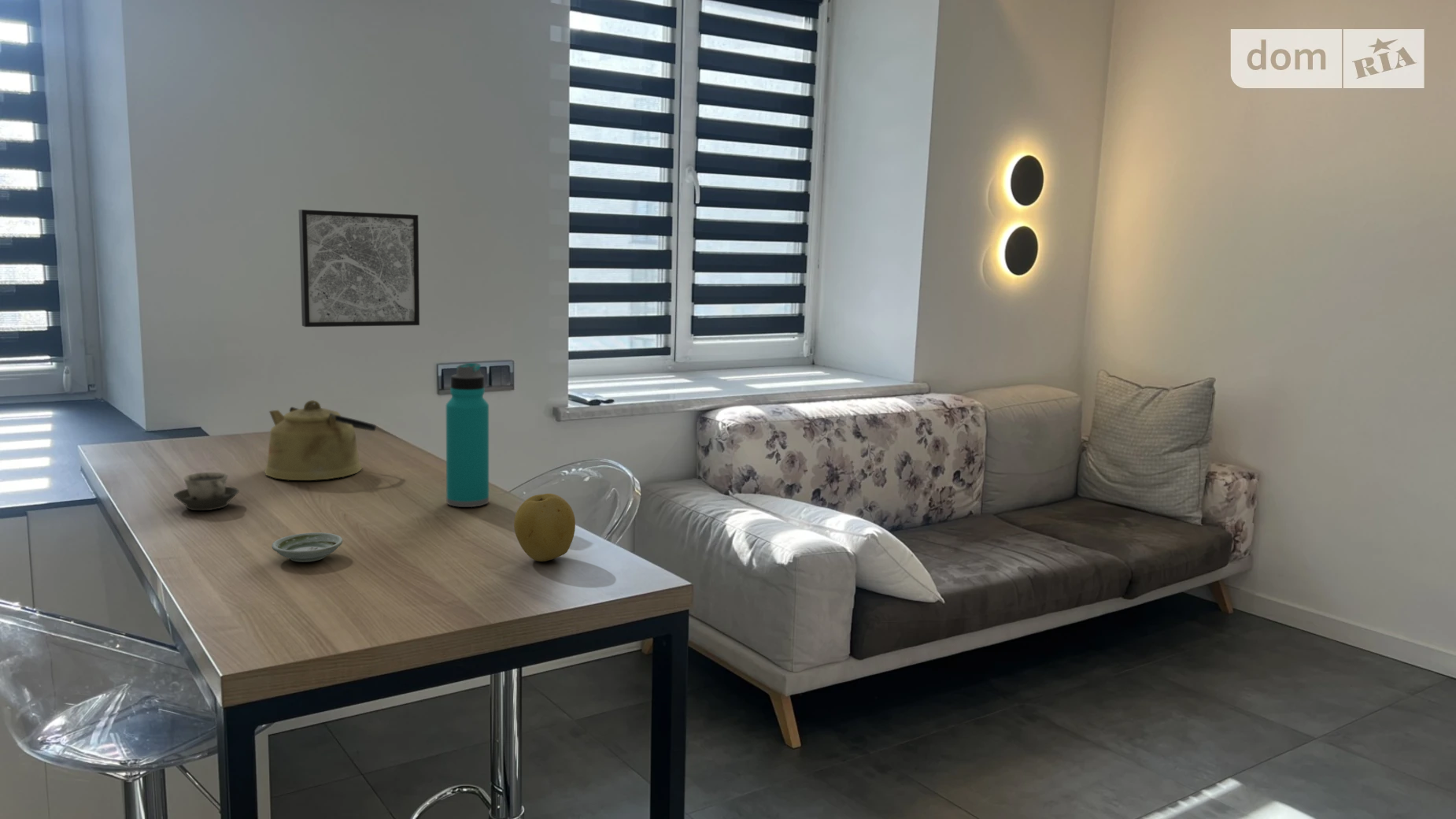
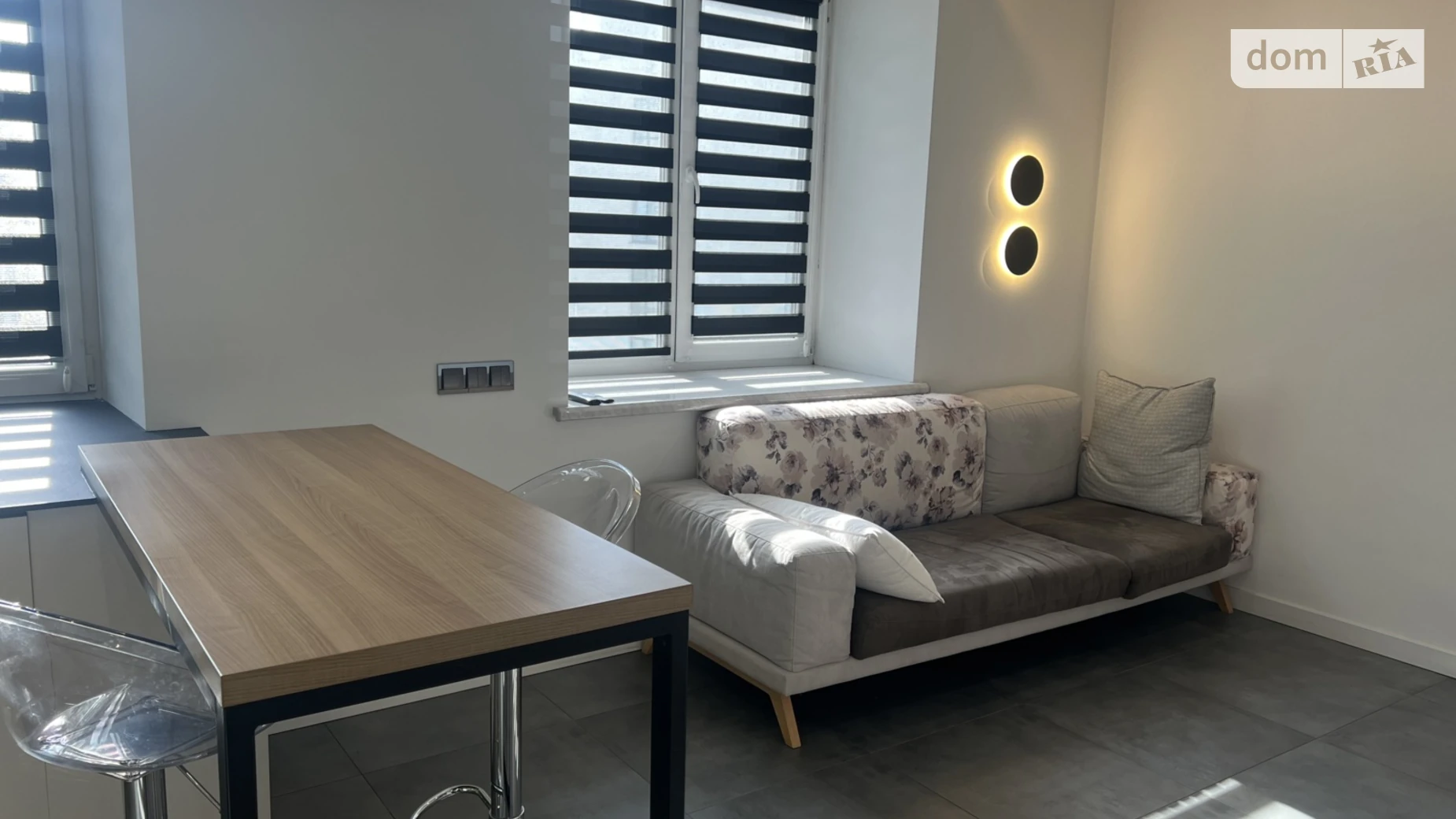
- wall art [298,209,420,328]
- kettle [264,399,377,481]
- fruit [513,493,576,562]
- water bottle [445,362,490,508]
- saucer [271,532,343,563]
- cup [173,472,239,511]
